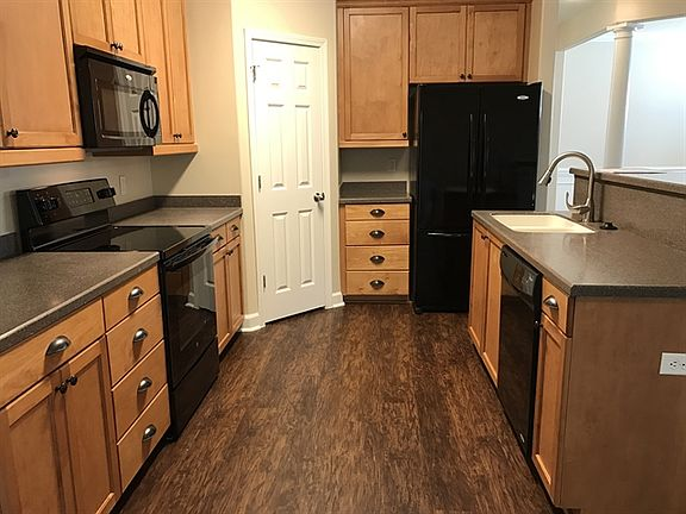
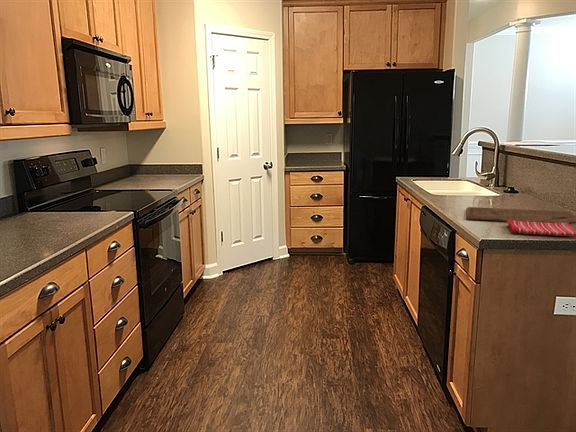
+ cutting board [465,206,576,224]
+ dish towel [506,219,576,237]
